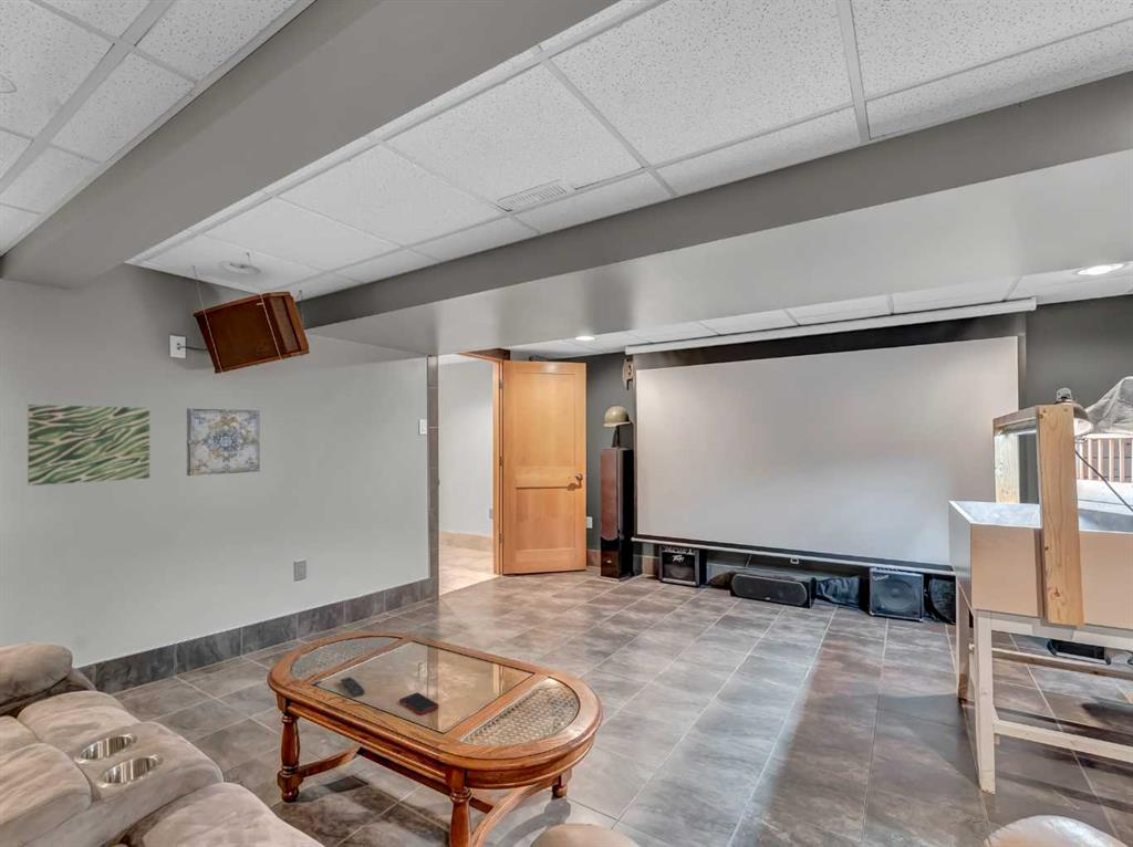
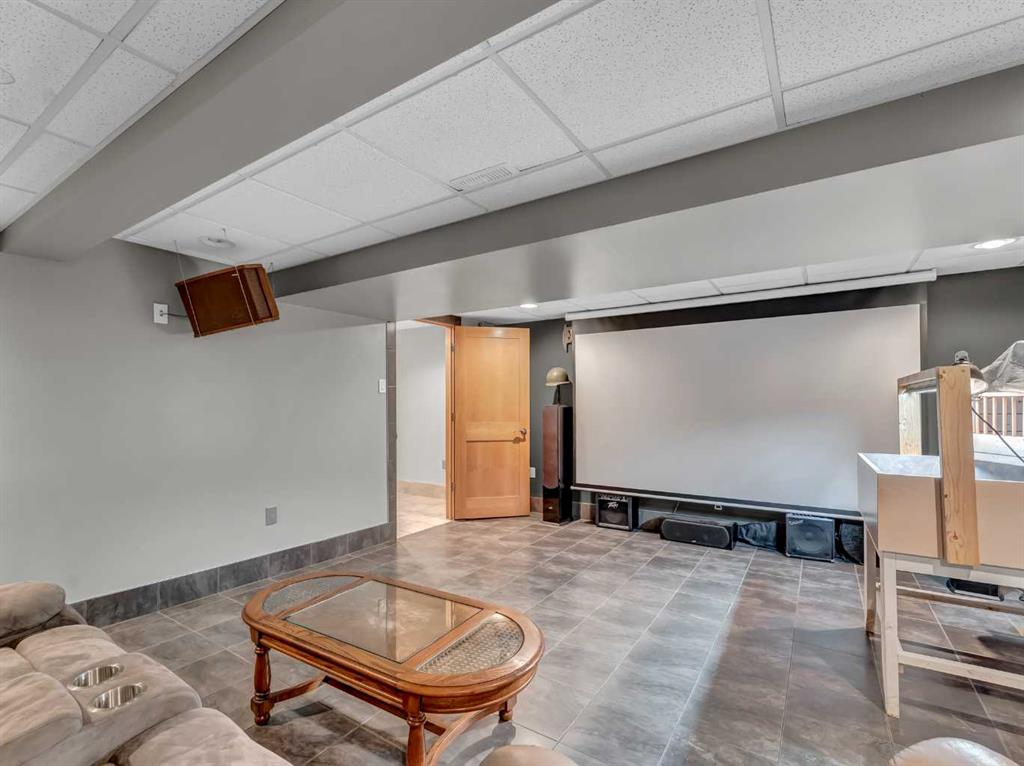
- cell phone [398,691,439,717]
- remote control [340,676,366,698]
- wall art [27,404,150,487]
- wall art [186,407,261,477]
